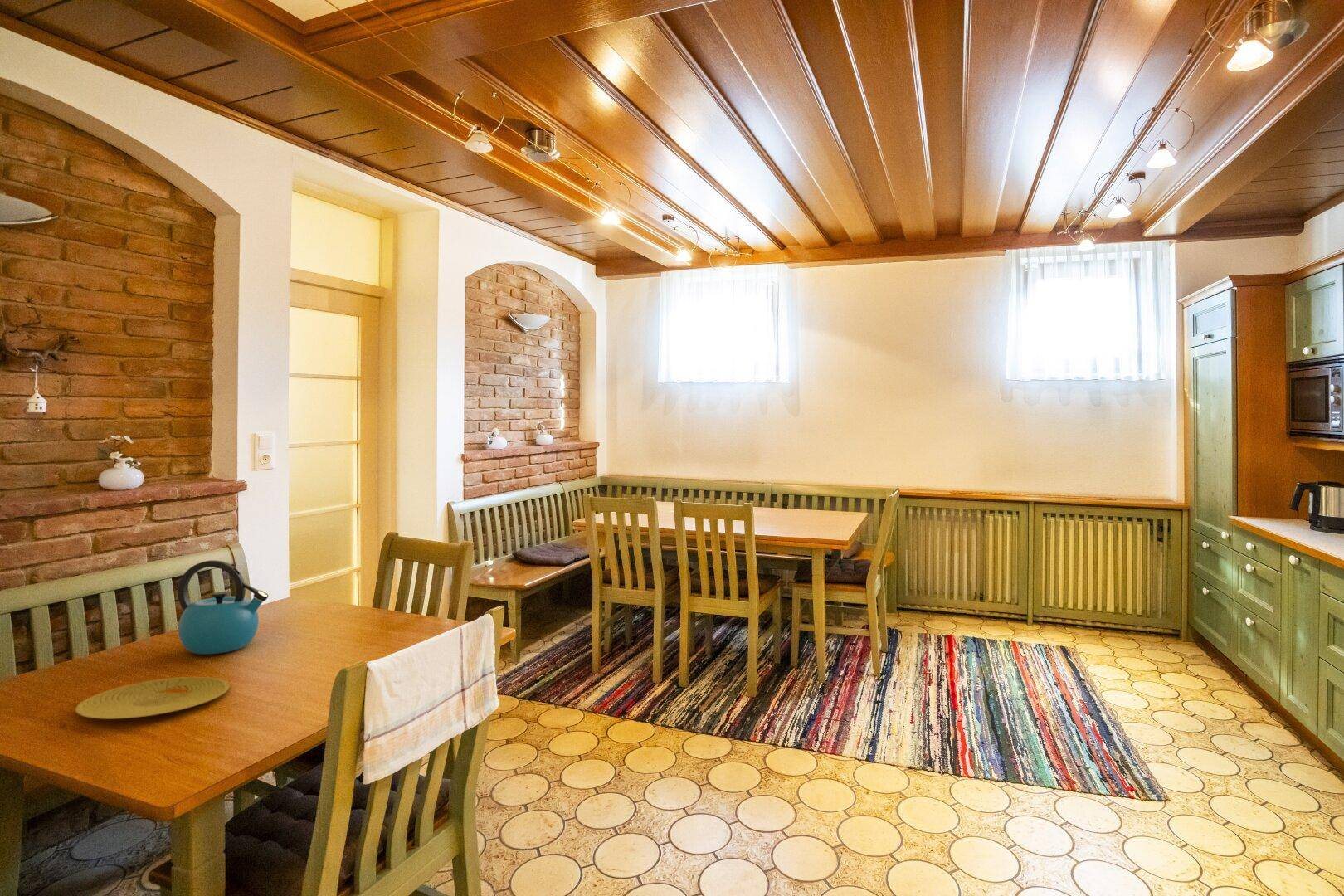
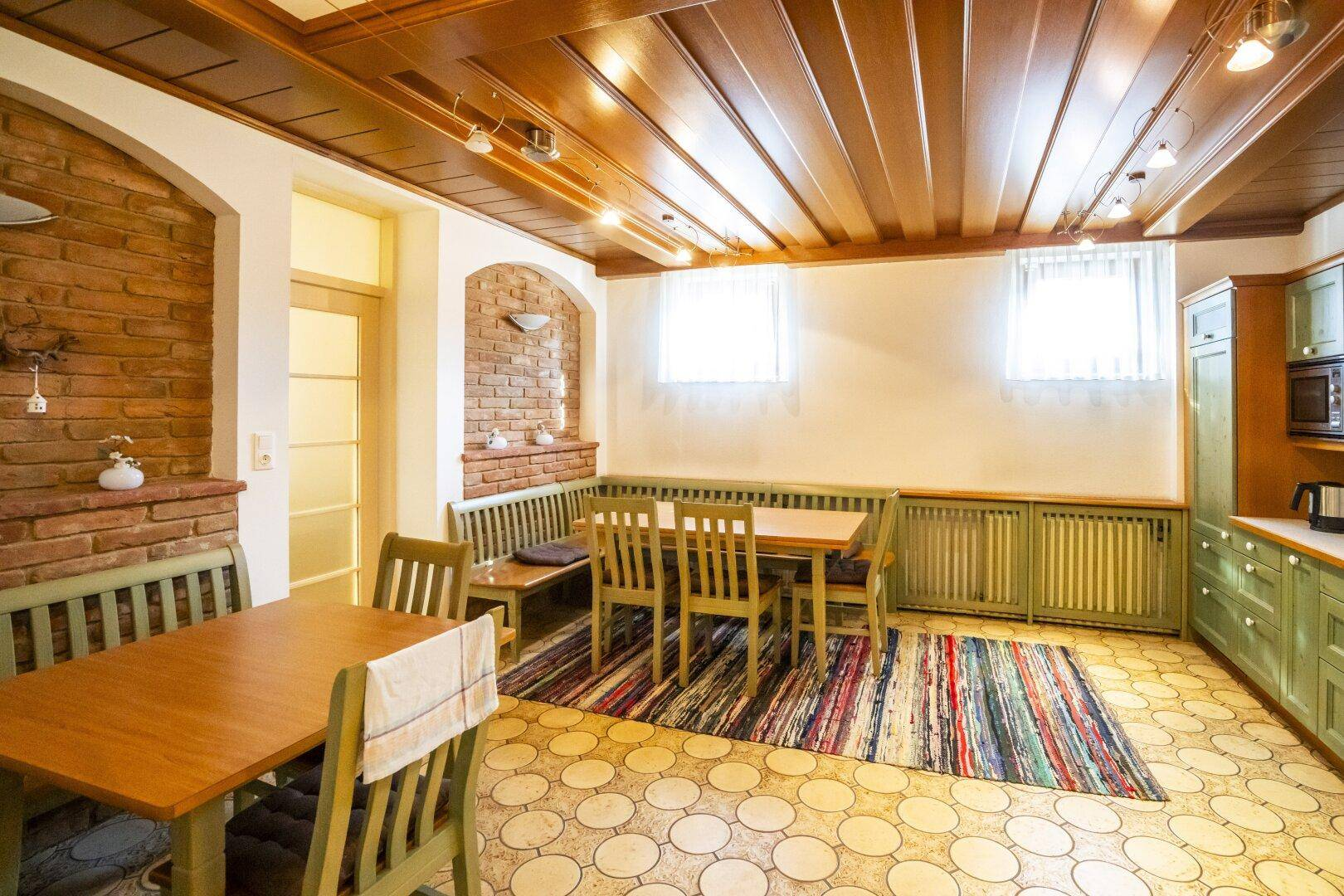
- plate [75,676,231,720]
- kettle [177,559,270,655]
